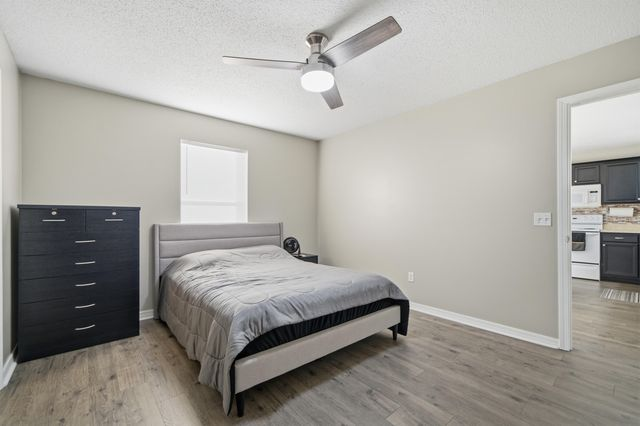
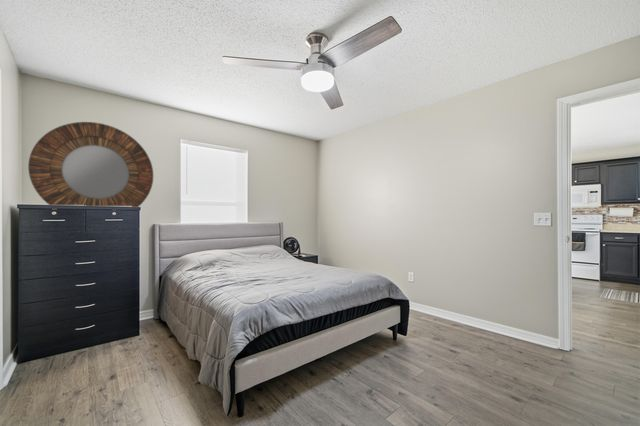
+ home mirror [27,121,154,208]
